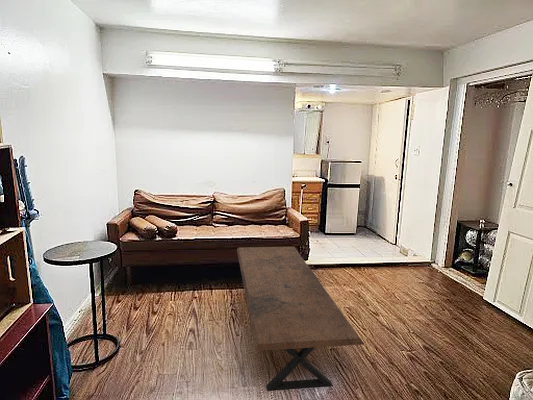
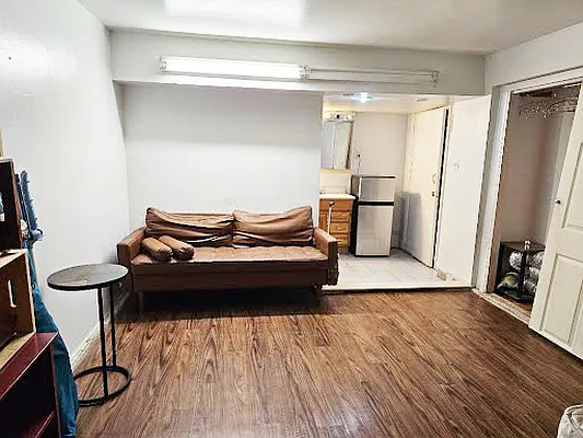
- coffee table [236,246,365,392]
